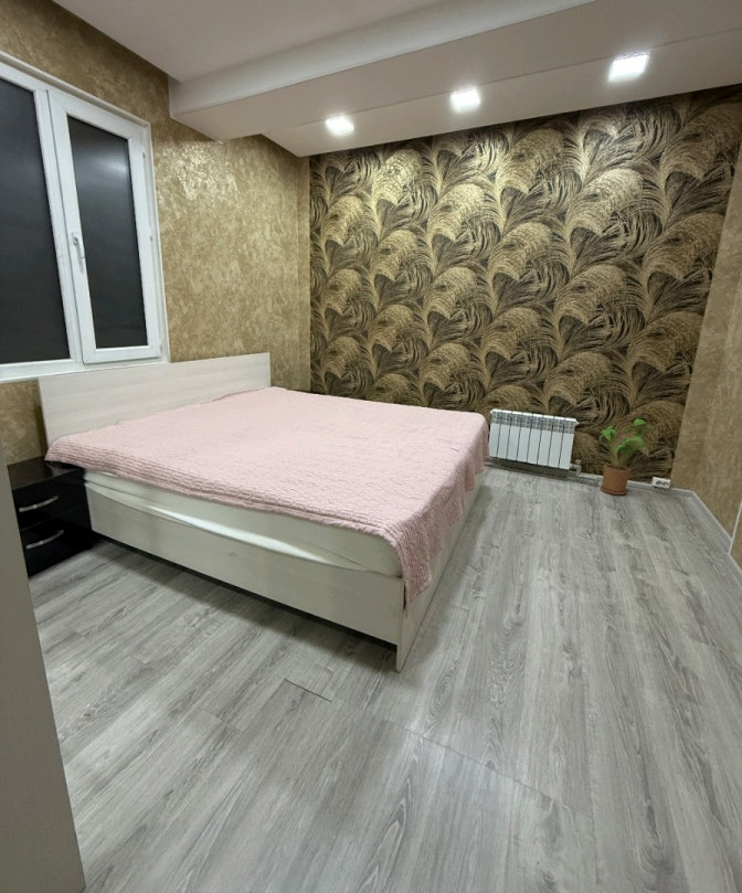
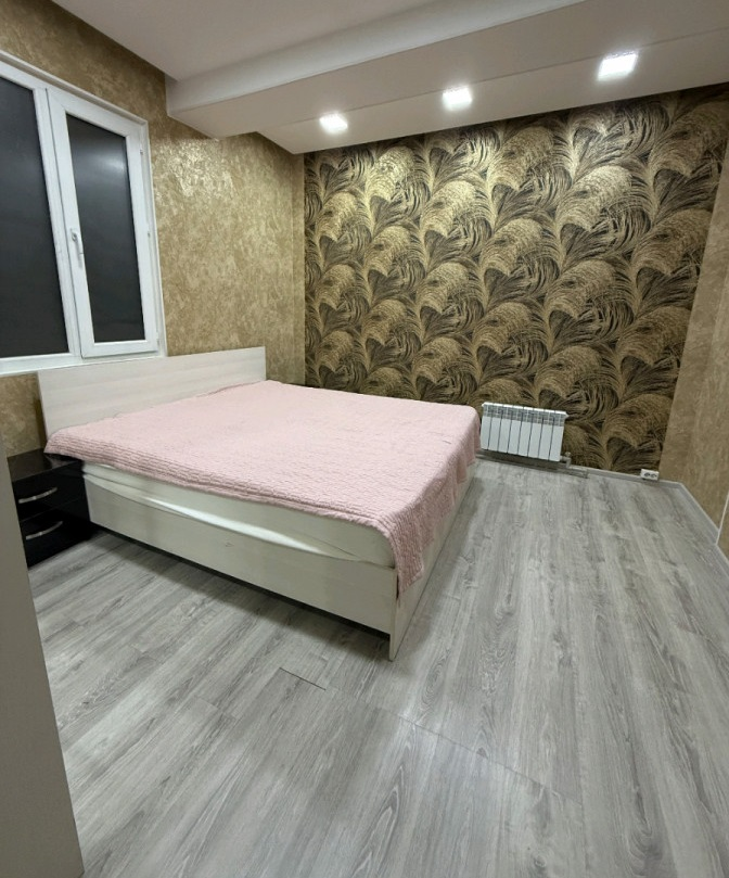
- house plant [598,417,653,496]
